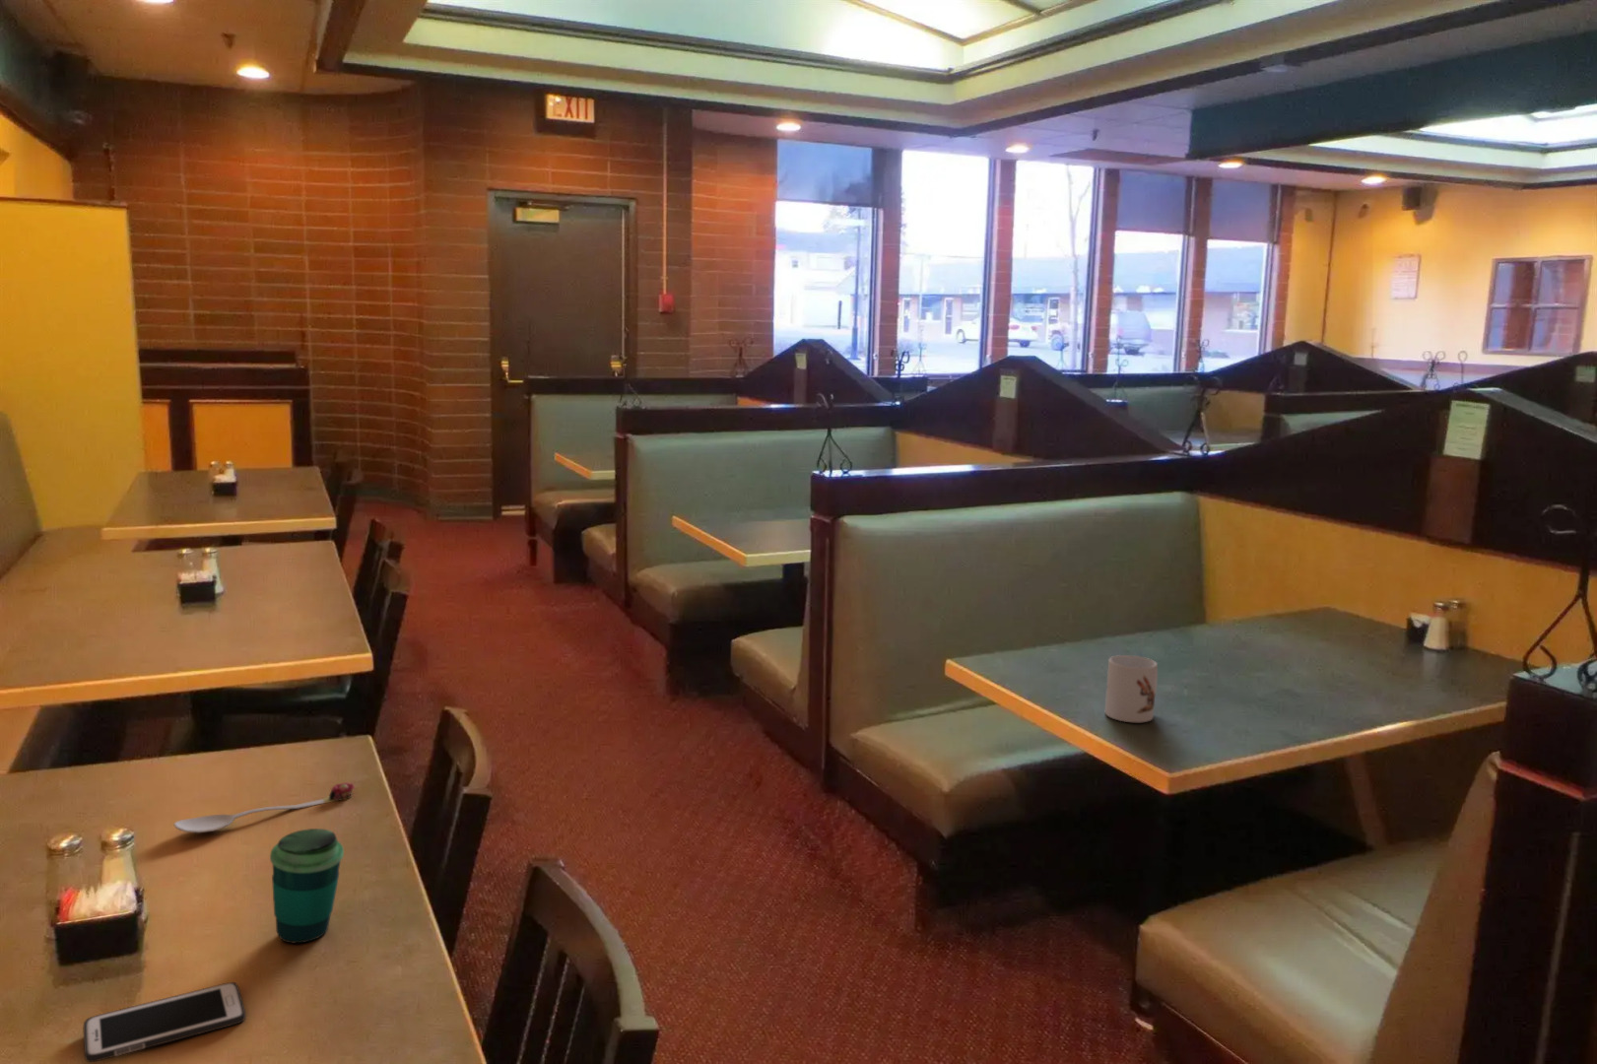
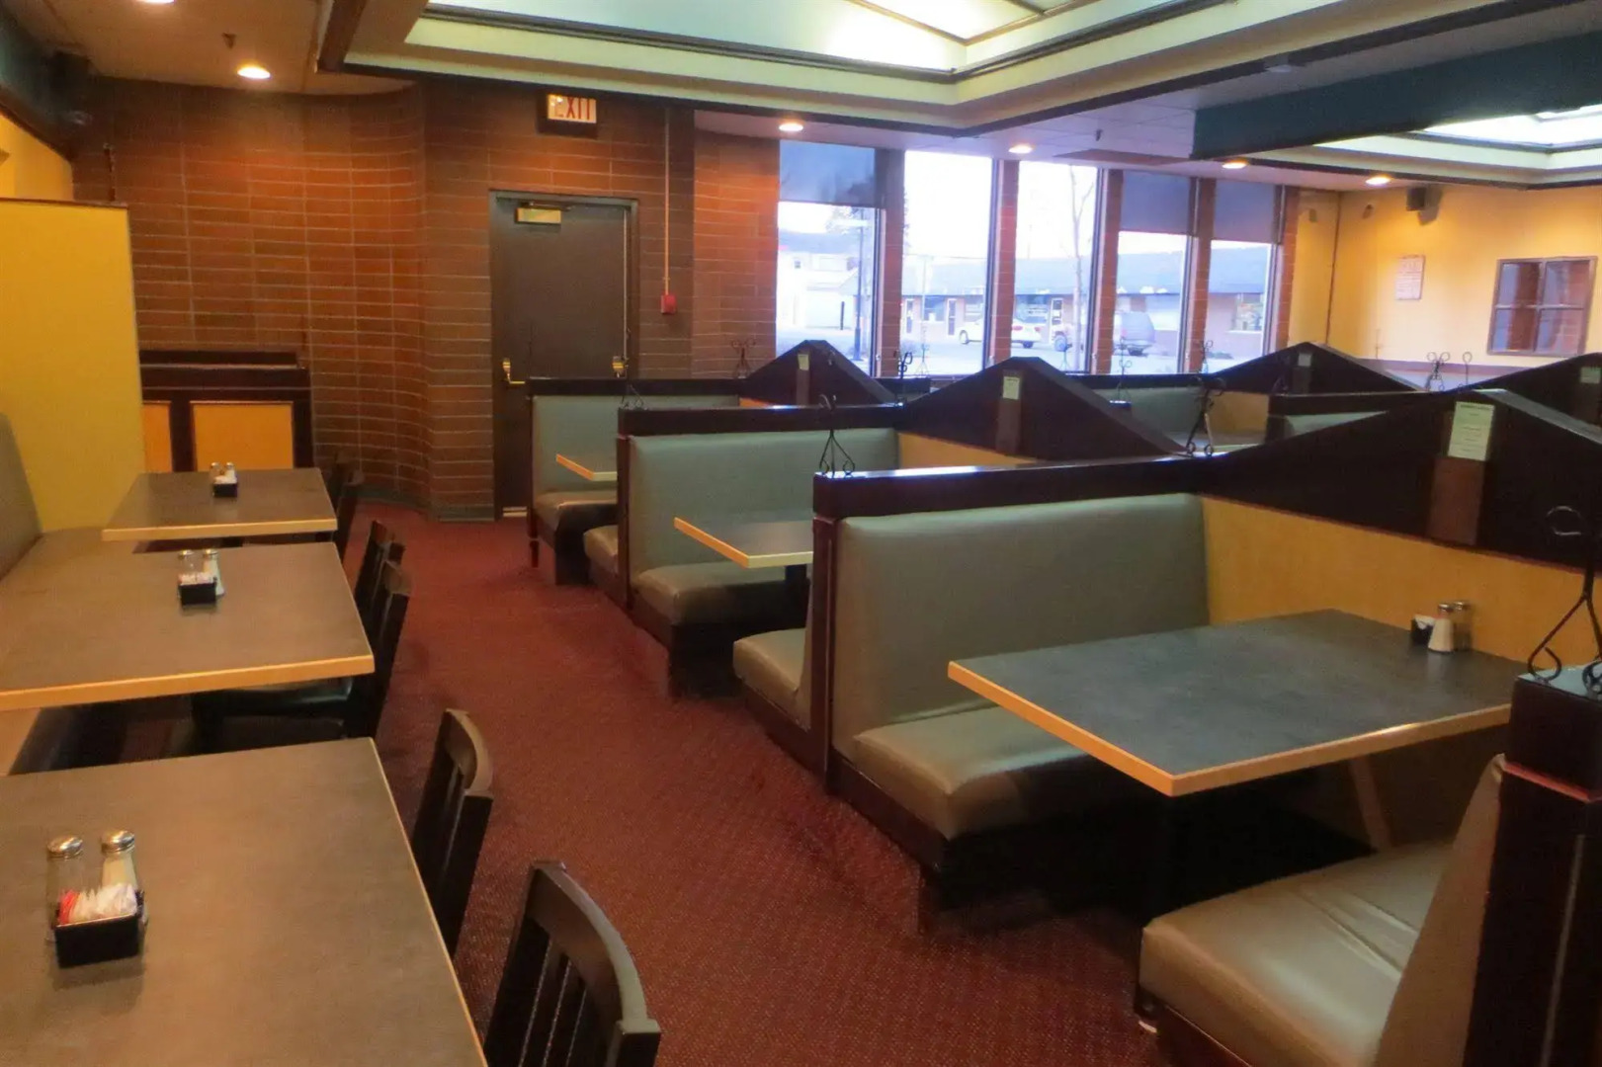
- cup [270,828,344,944]
- spoon [172,781,356,835]
- cell phone [83,981,246,1063]
- mug [1104,654,1159,723]
